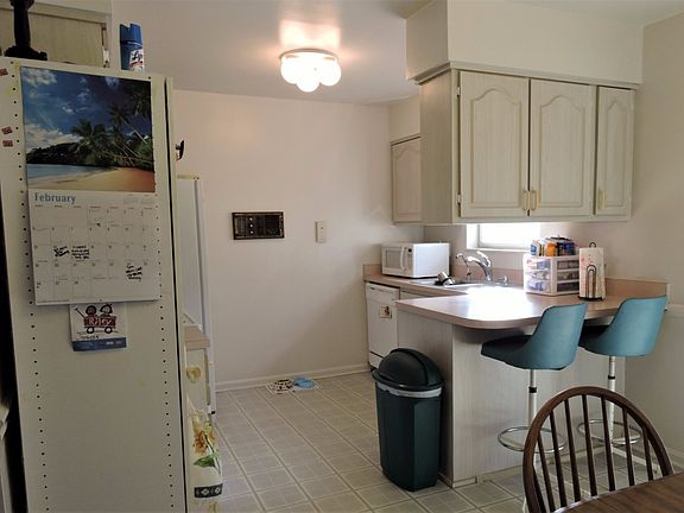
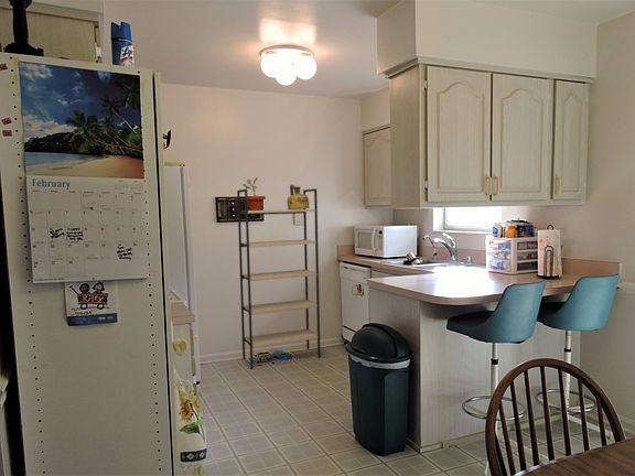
+ ceramic jug [287,183,310,209]
+ potted plant [241,176,267,210]
+ shelving unit [236,187,322,370]
